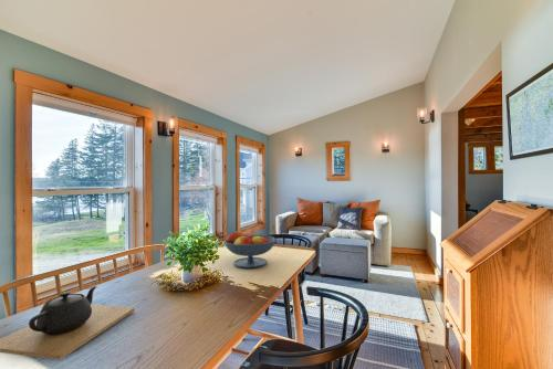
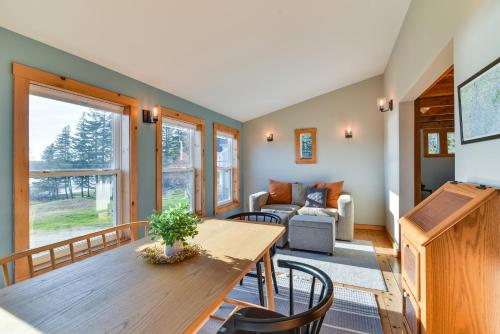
- teapot [0,285,135,361]
- fruit bowl [223,230,276,270]
